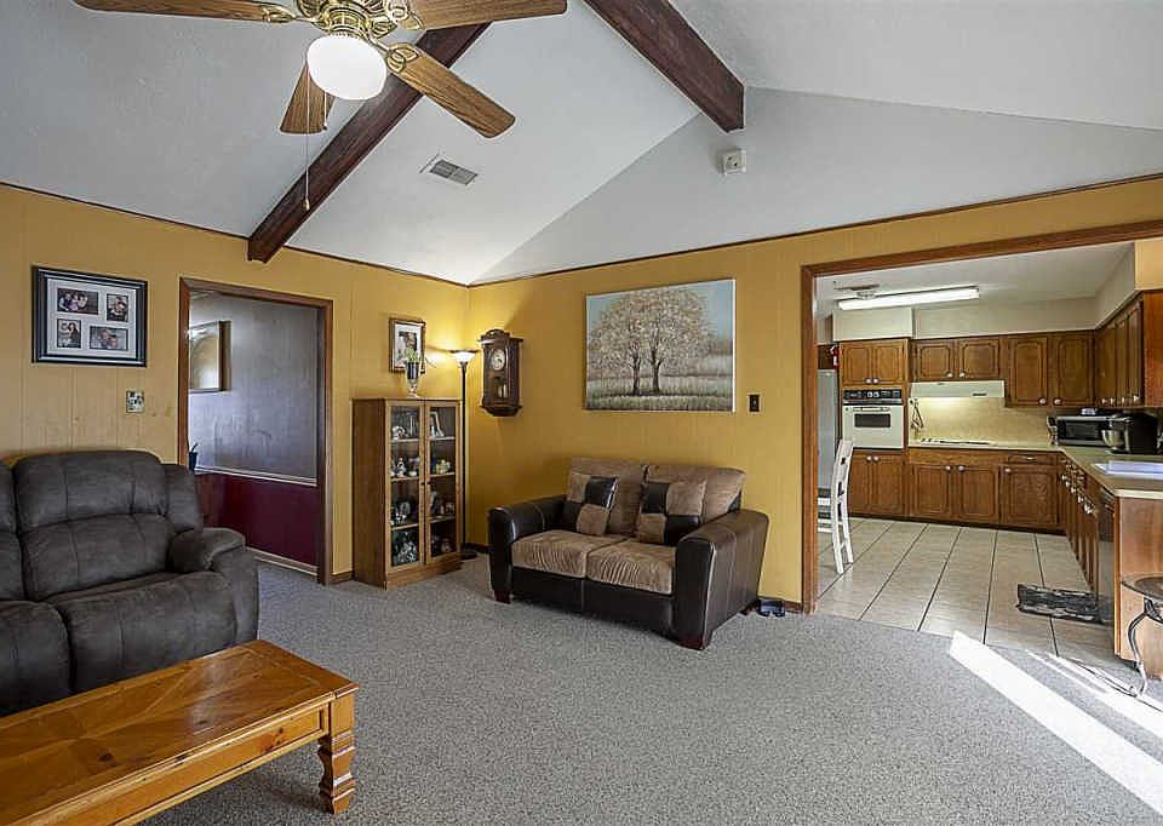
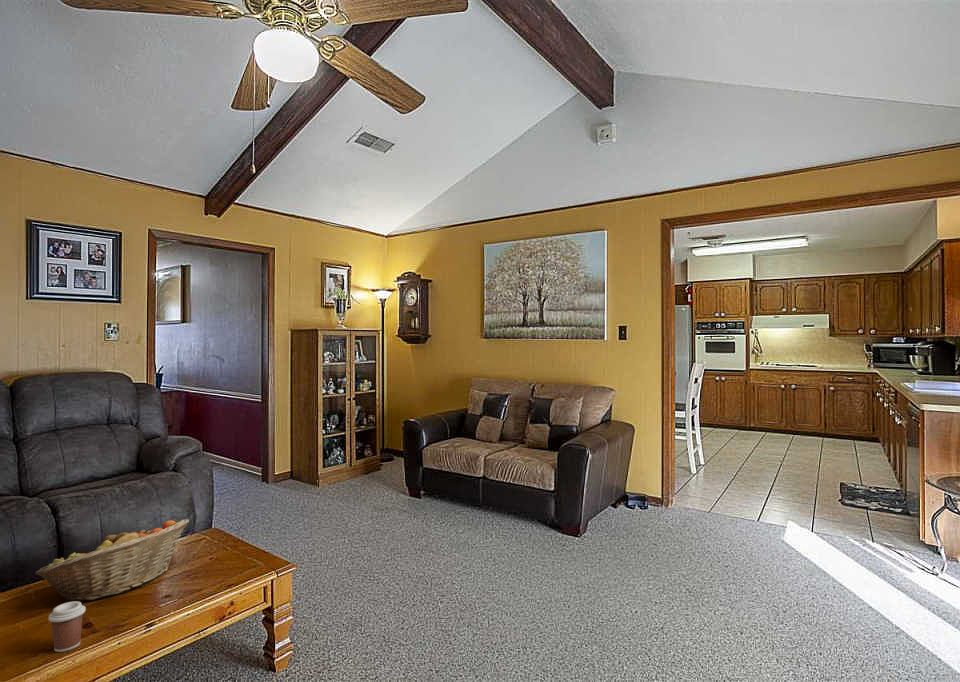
+ fruit basket [34,518,190,603]
+ coffee cup [47,601,87,653]
